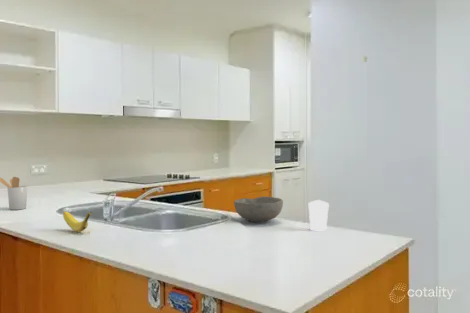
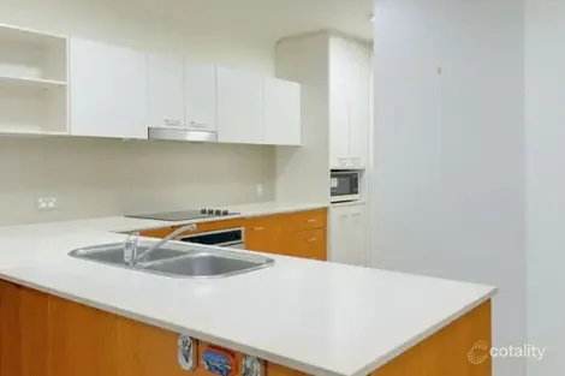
- utensil holder [0,176,28,211]
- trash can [307,199,330,231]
- bowl [233,196,284,223]
- banana [62,211,92,233]
